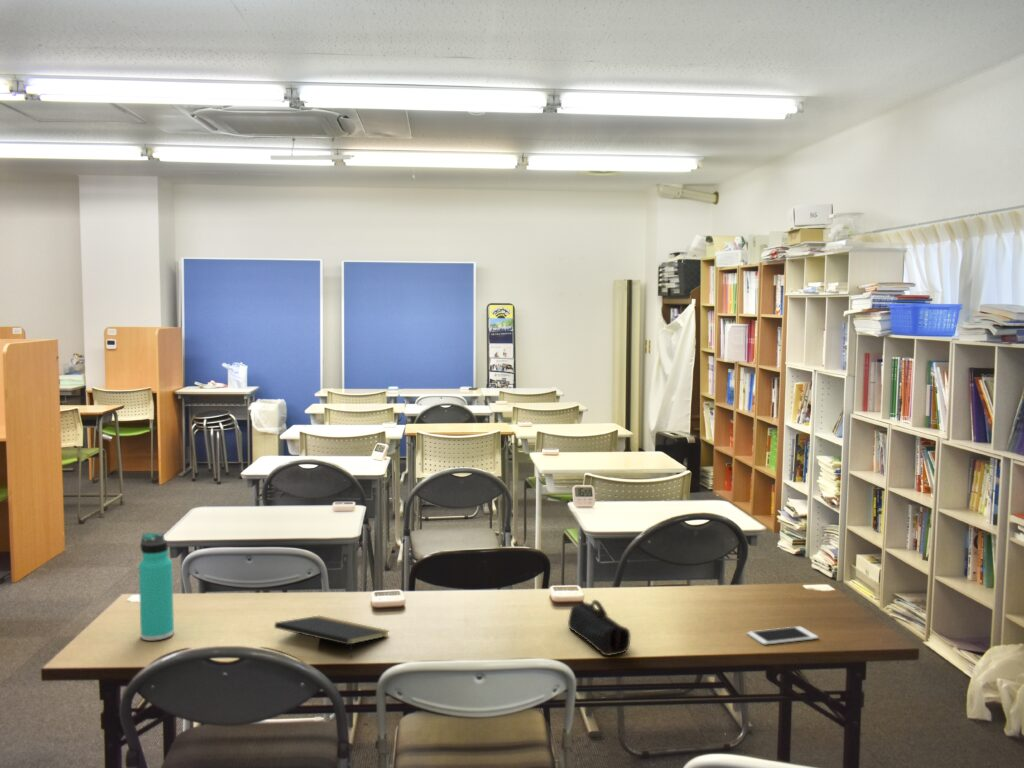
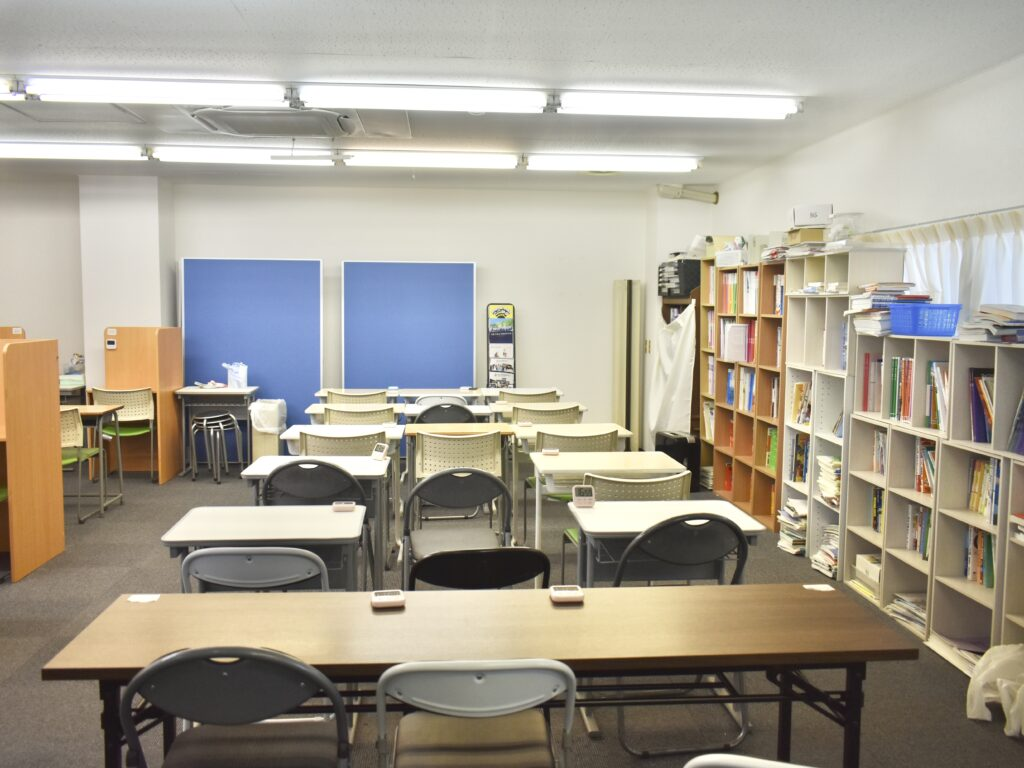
- thermos bottle [138,532,175,642]
- notepad [273,615,390,659]
- pencil case [567,599,632,657]
- cell phone [746,625,819,646]
